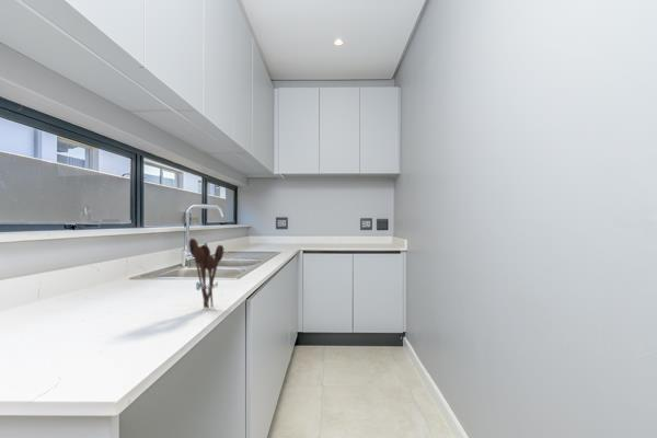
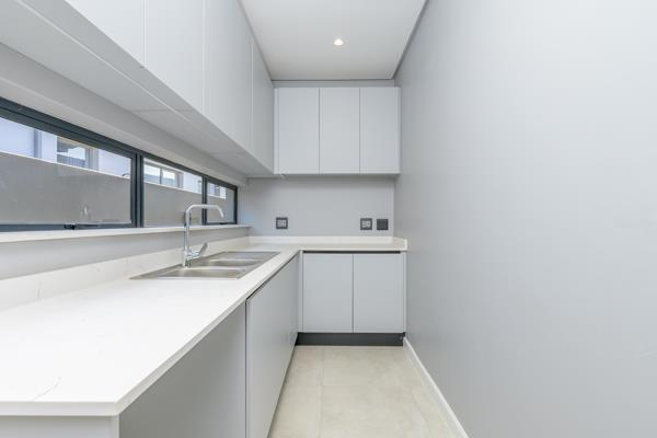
- utensil holder [188,238,224,310]
